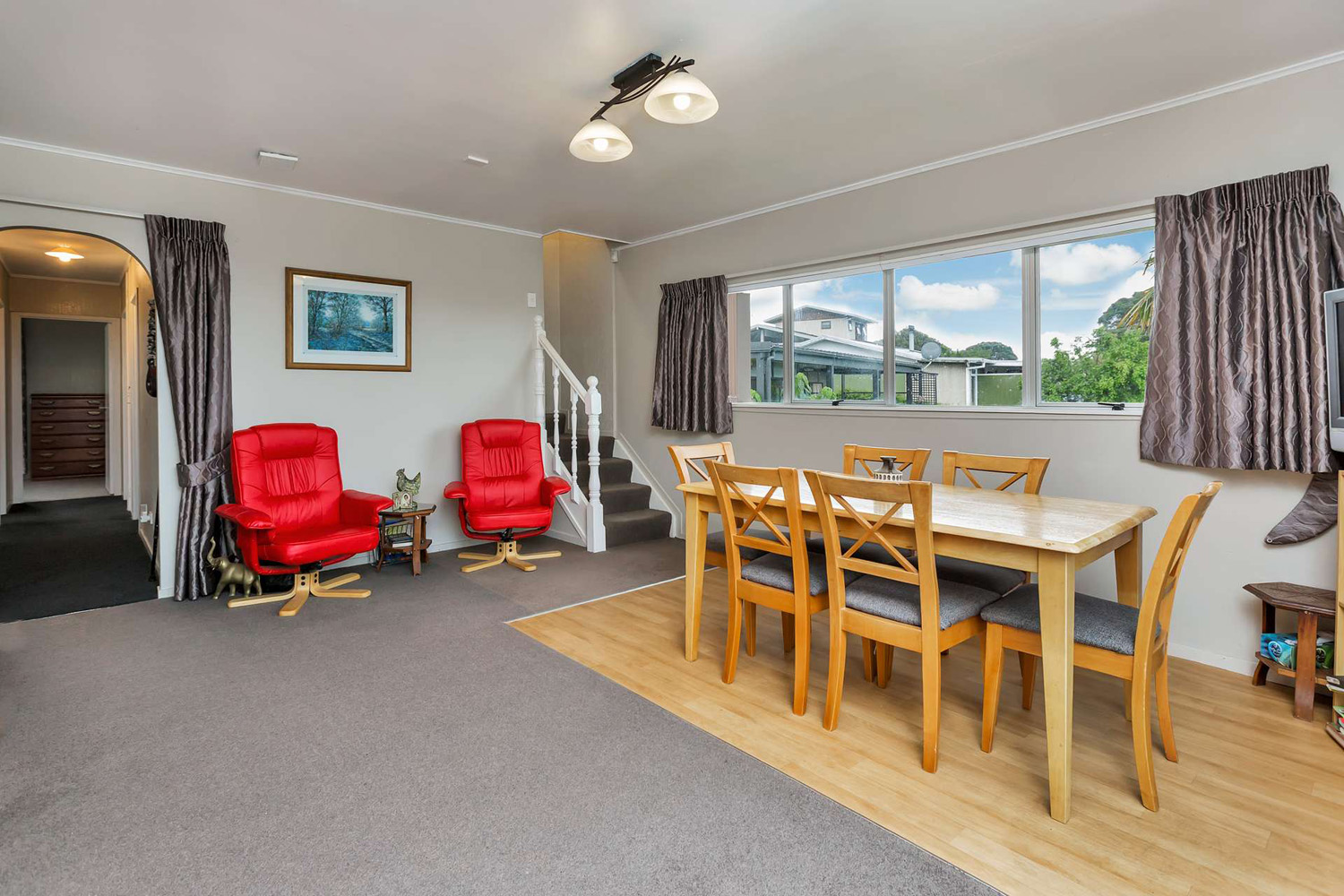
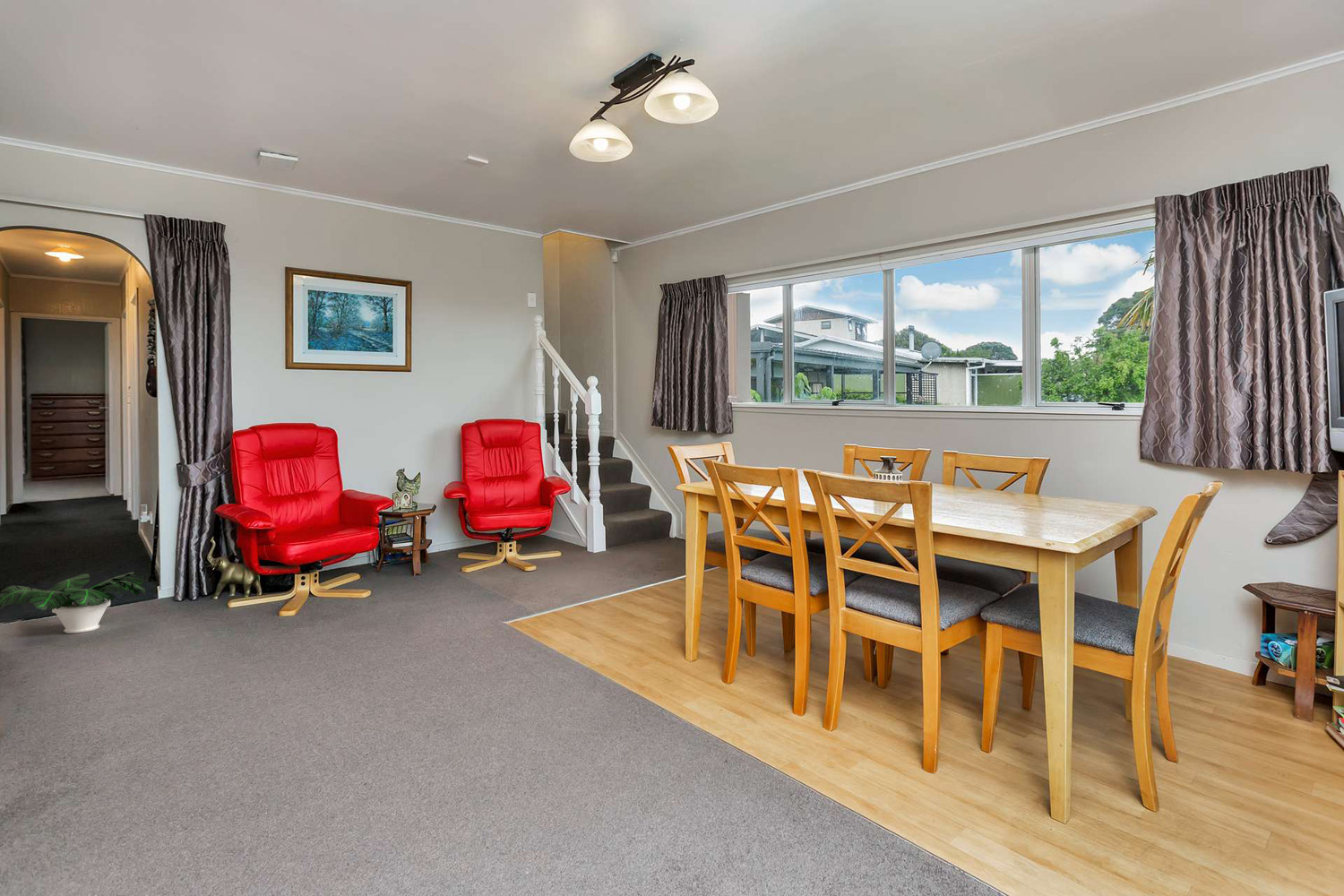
+ potted plant [0,571,146,634]
